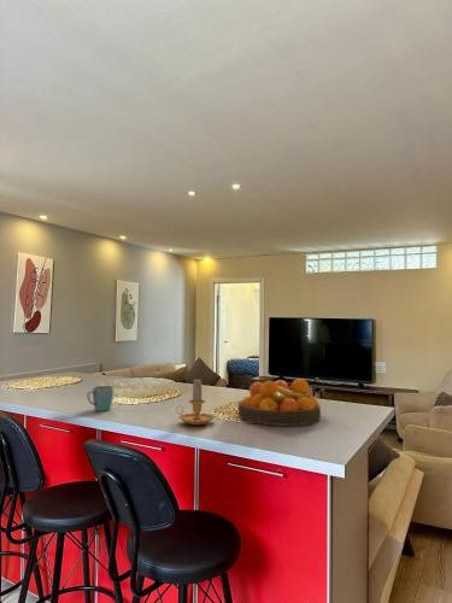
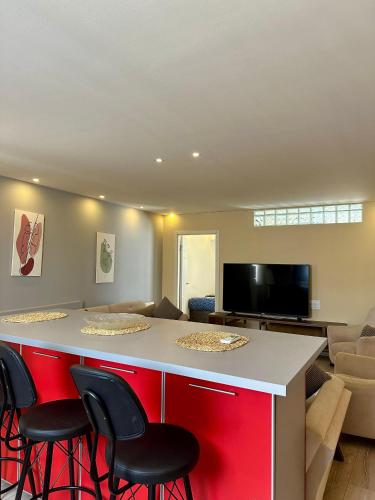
- mug [86,385,115,412]
- candle [175,379,215,426]
- fruit bowl [237,377,322,427]
